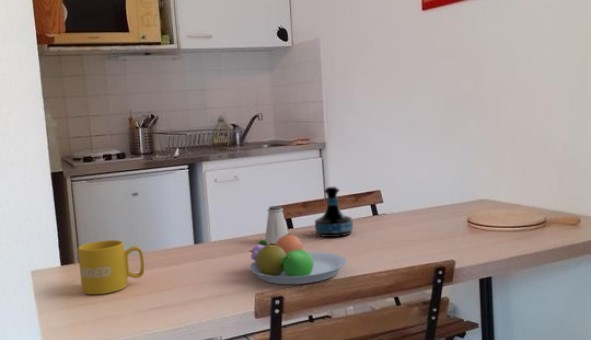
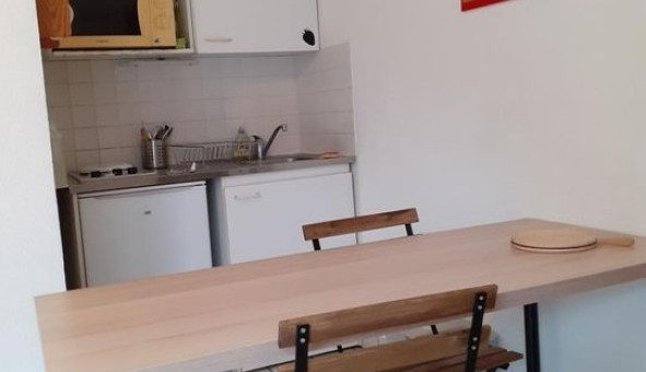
- saltshaker [264,205,289,245]
- mug [77,239,145,295]
- tequila bottle [314,186,354,238]
- fruit bowl [248,233,348,285]
